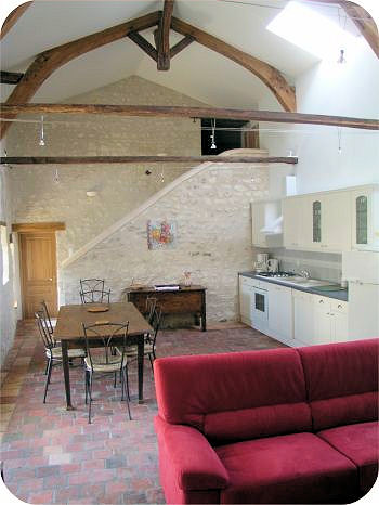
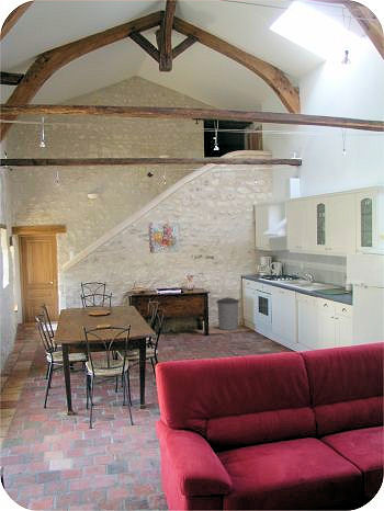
+ trash can [215,296,241,331]
